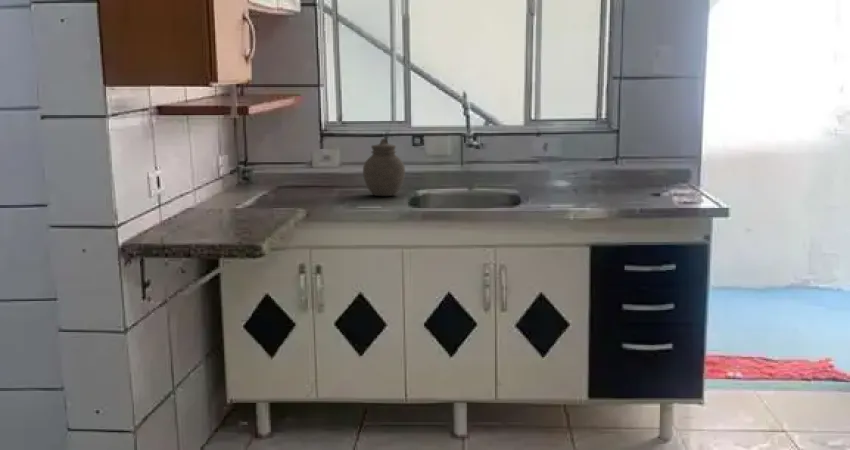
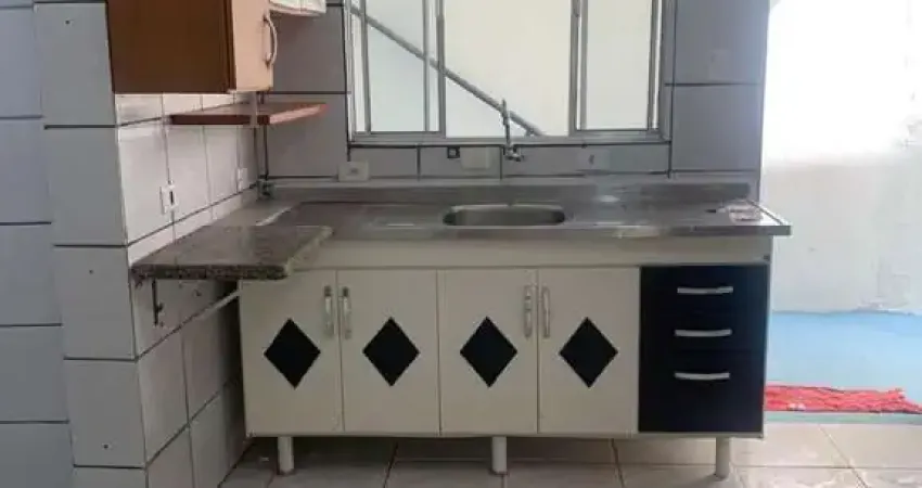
- jar [362,138,406,197]
